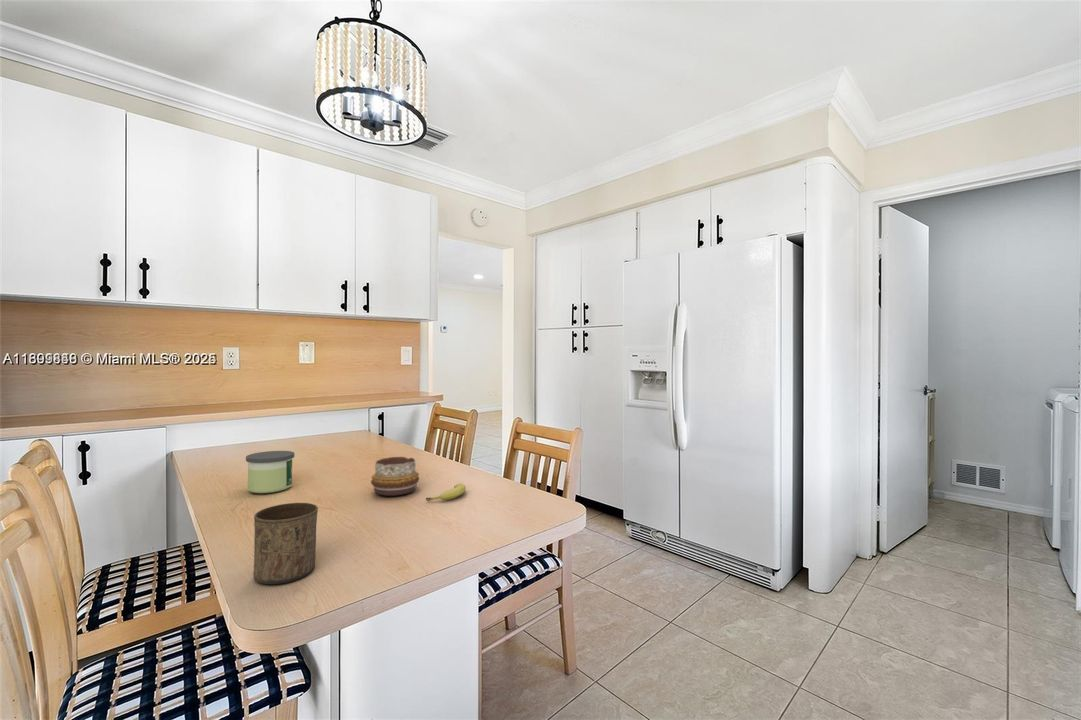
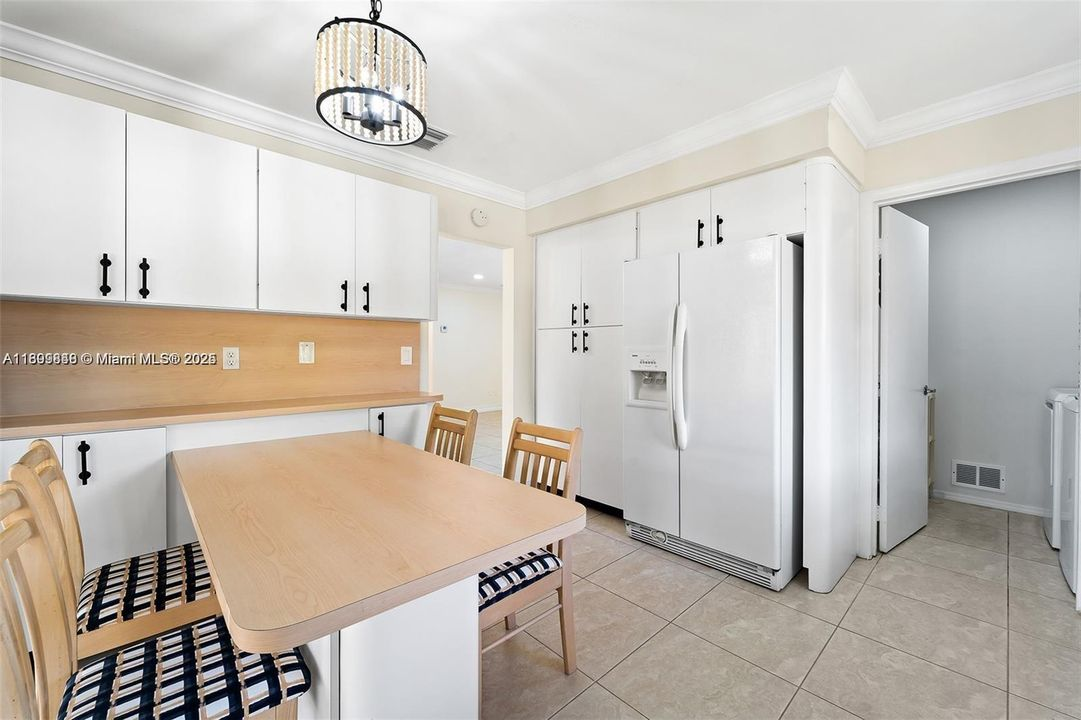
- cup [253,502,319,585]
- candle [245,450,295,494]
- fruit [425,483,467,502]
- decorative bowl [370,456,420,497]
